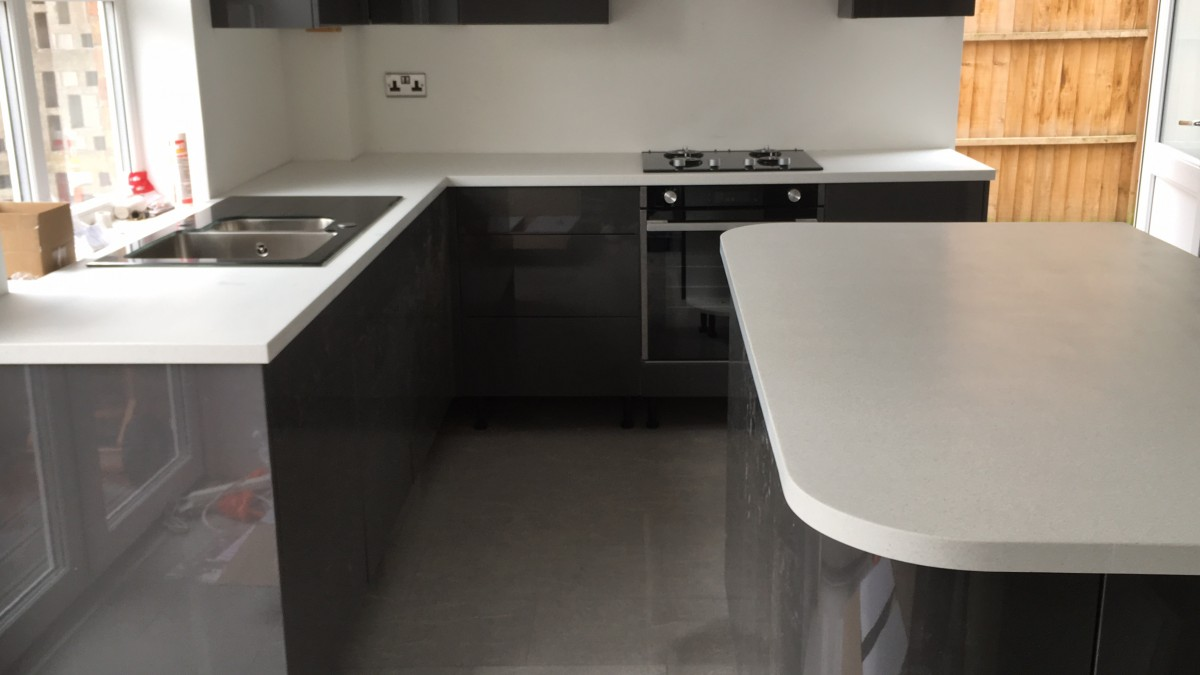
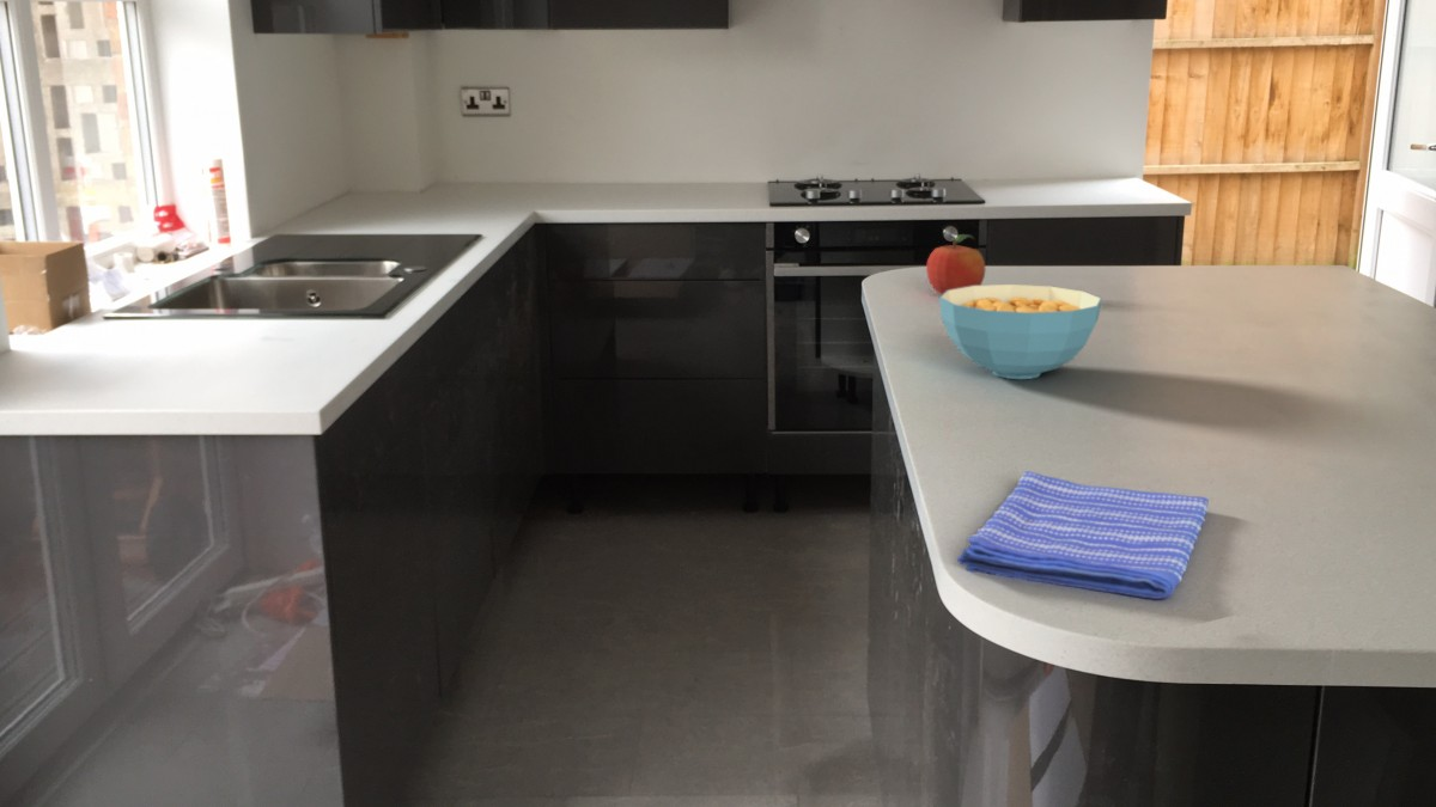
+ dish towel [956,470,1210,600]
+ fruit [925,233,987,295]
+ cereal bowl [938,283,1103,380]
